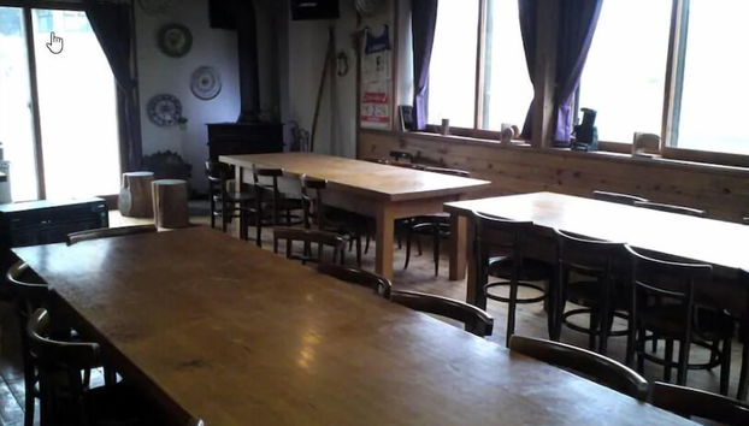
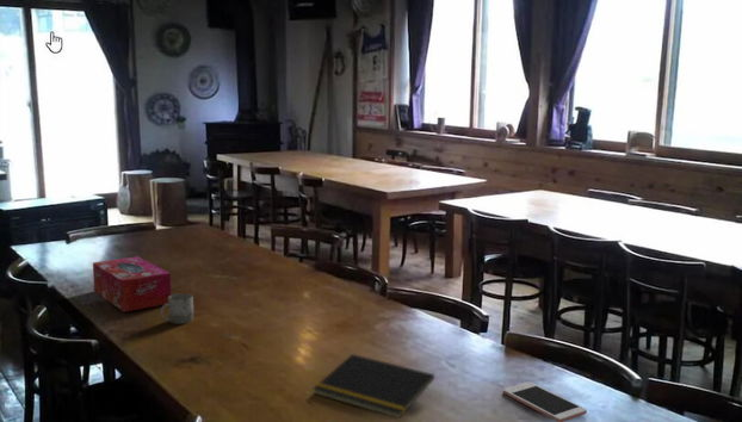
+ cell phone [502,381,588,422]
+ tissue box [92,255,172,314]
+ notepad [313,353,435,420]
+ cup [160,292,194,325]
